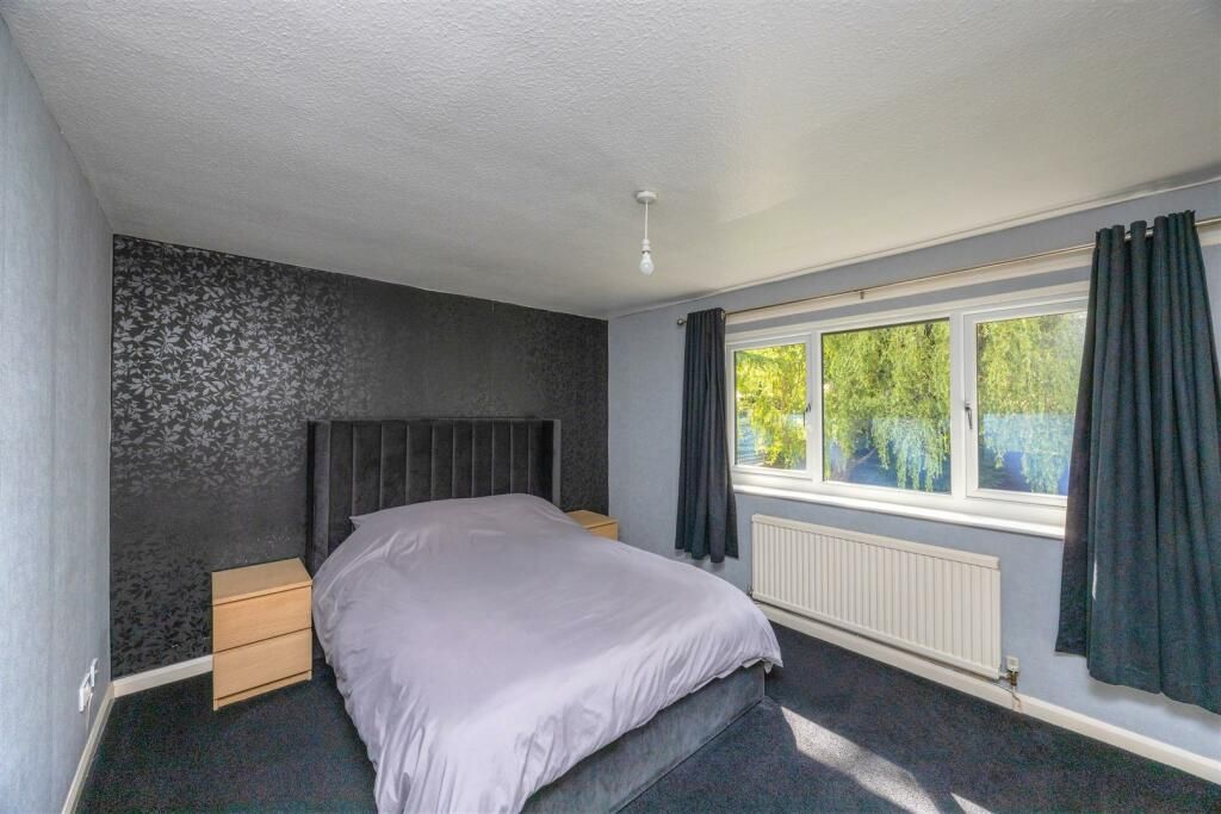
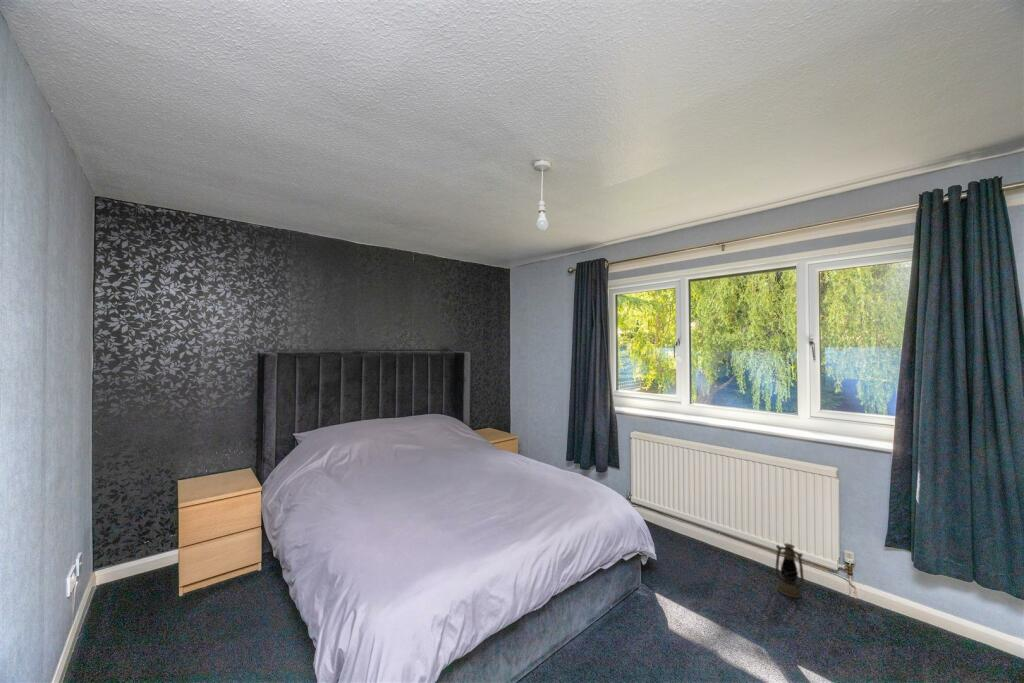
+ lantern [774,540,805,599]
